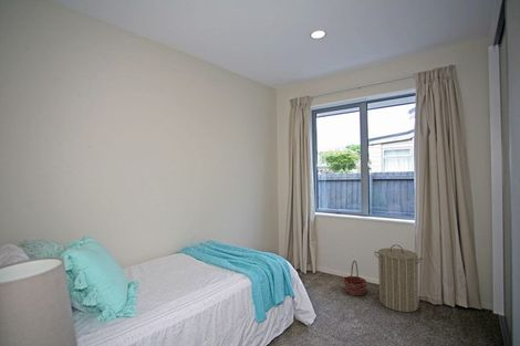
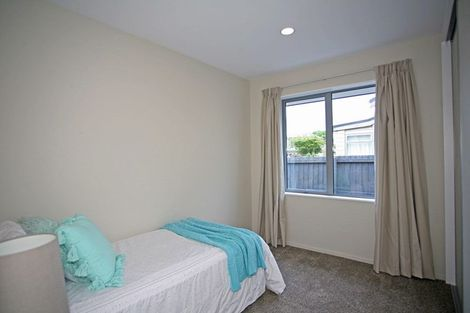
- basket [342,260,368,296]
- laundry hamper [373,243,424,313]
